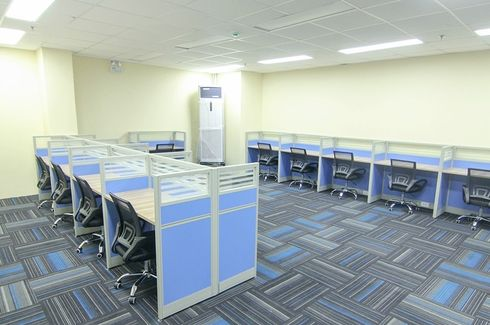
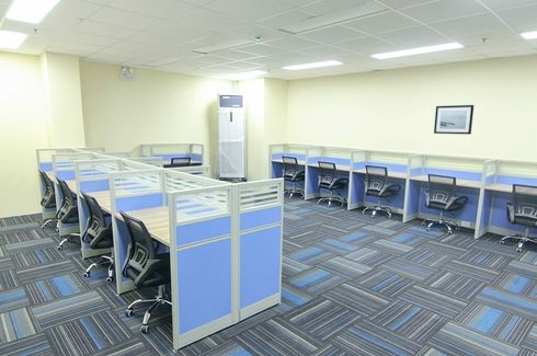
+ wall art [433,104,475,136]
